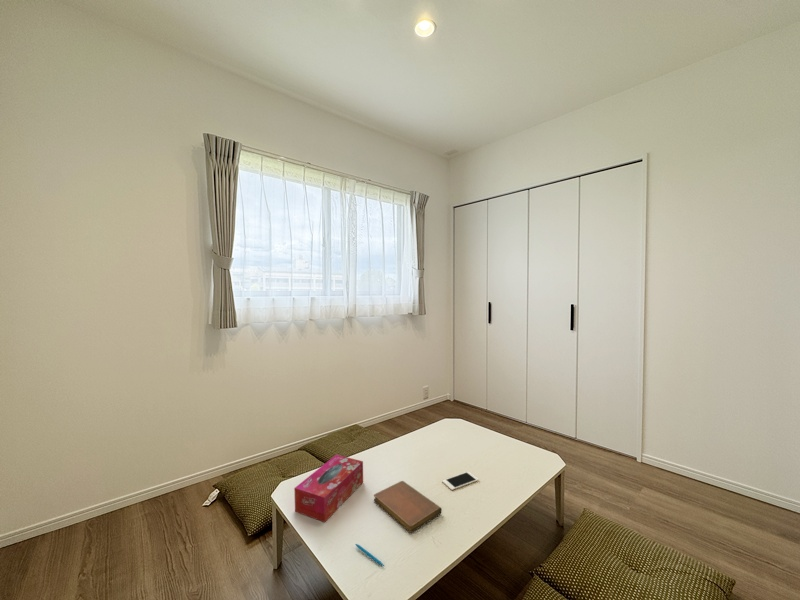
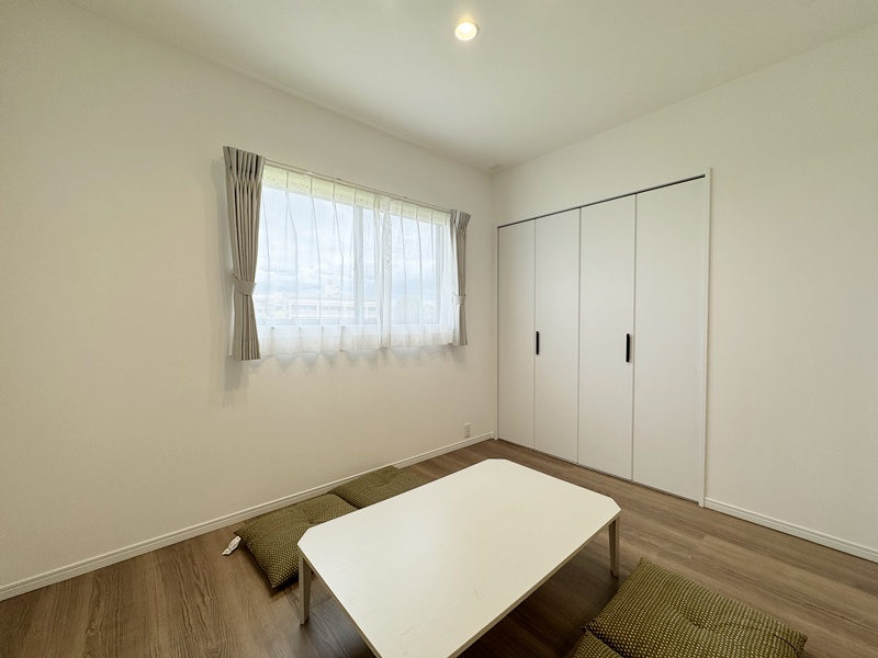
- tissue box [293,454,364,523]
- cell phone [441,471,480,491]
- notebook [373,480,443,534]
- pen [354,543,385,567]
